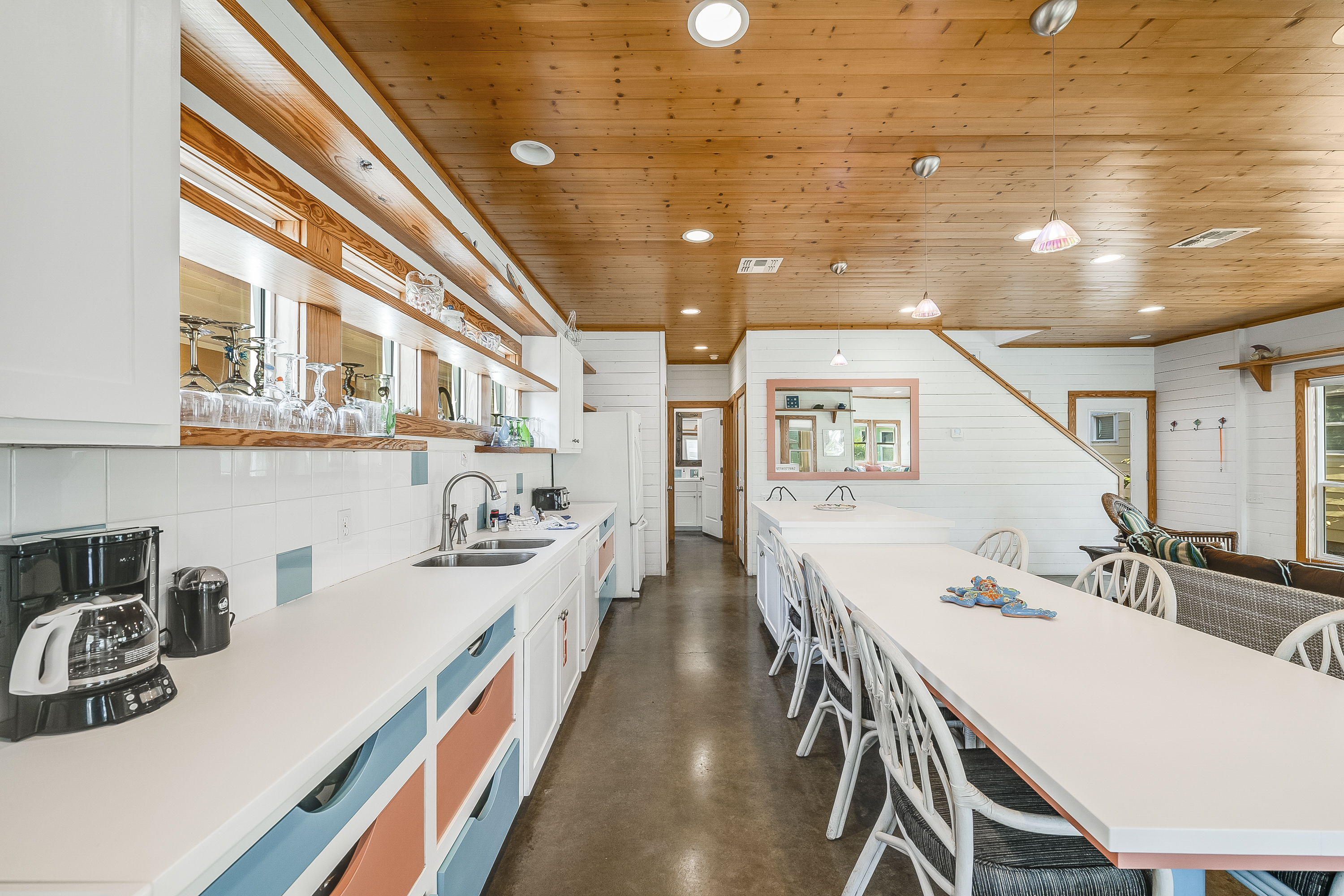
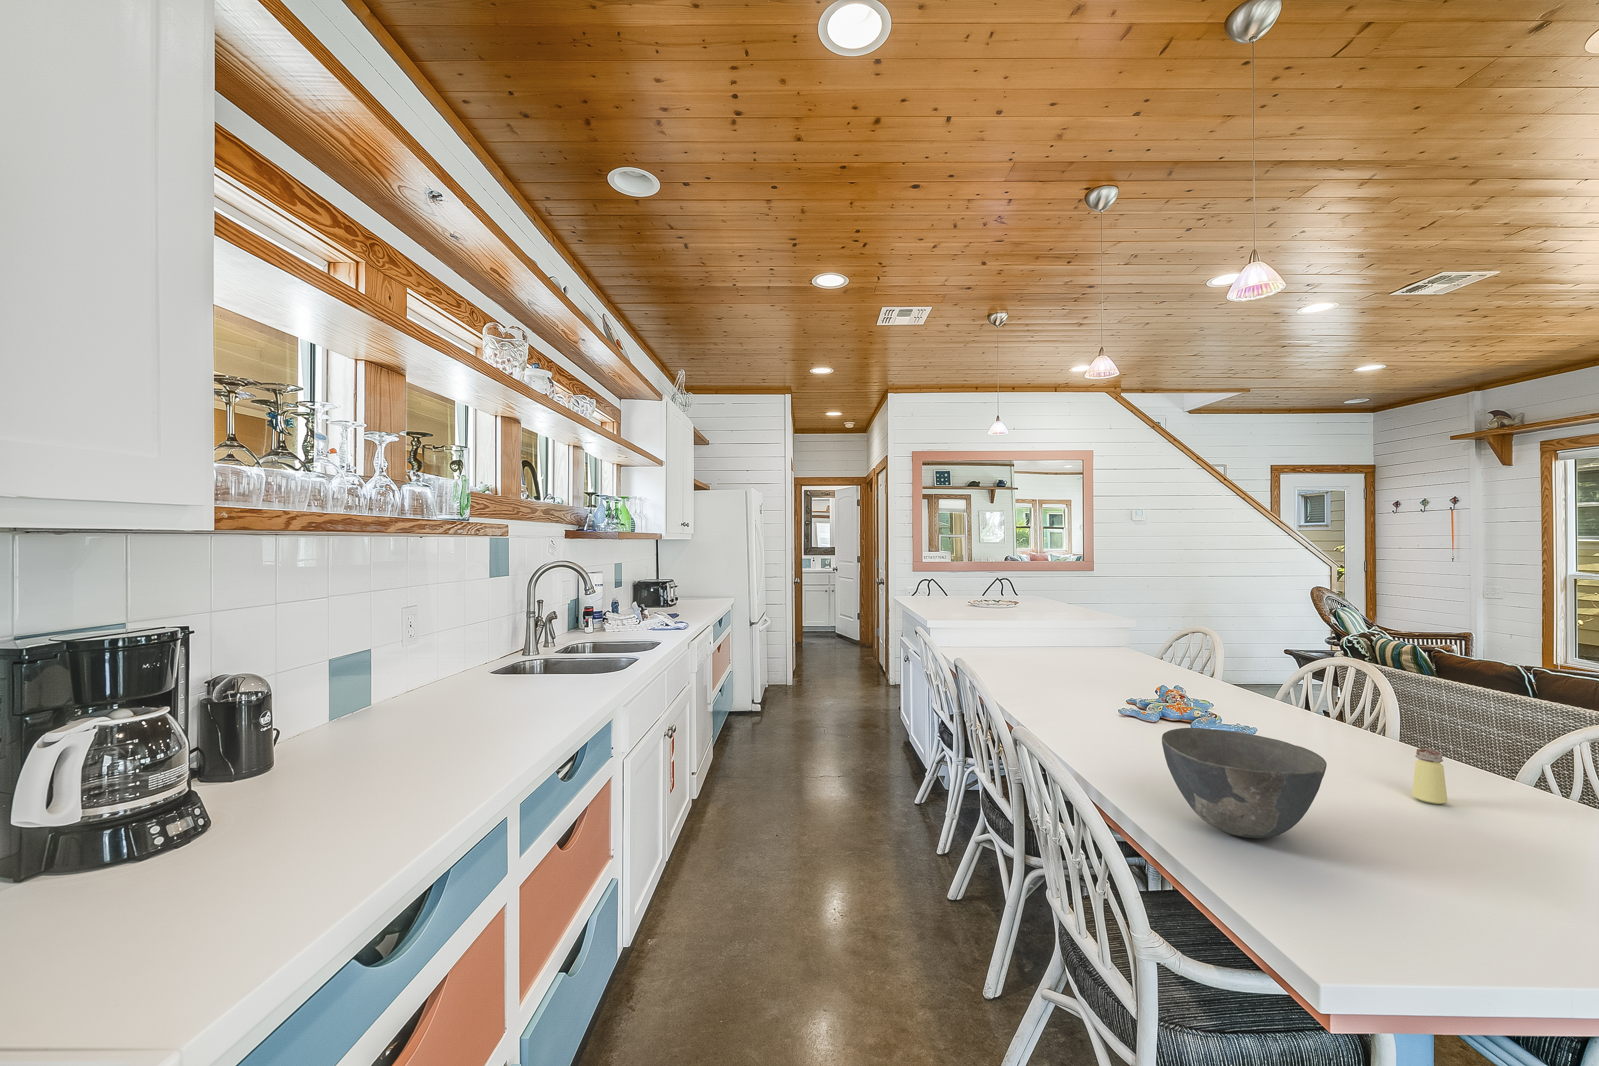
+ bowl [1161,728,1328,839]
+ saltshaker [1412,748,1448,804]
